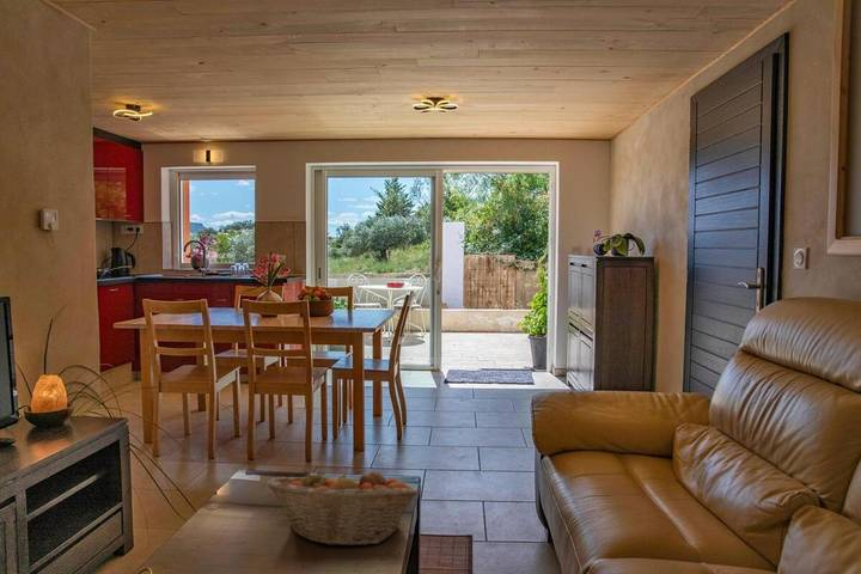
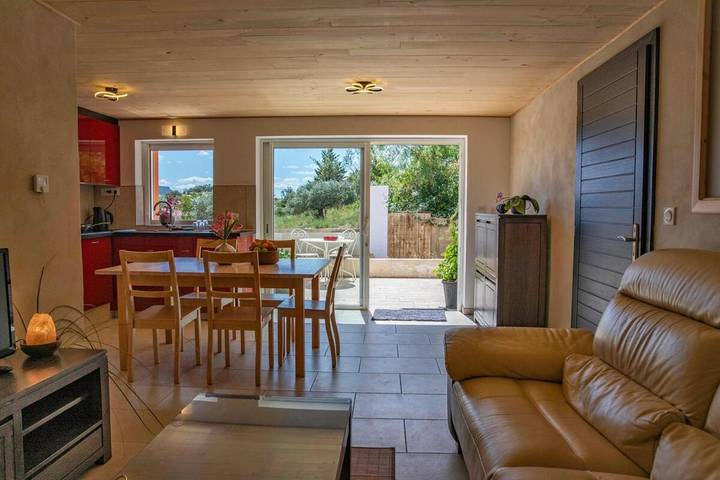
- fruit basket [265,466,420,548]
